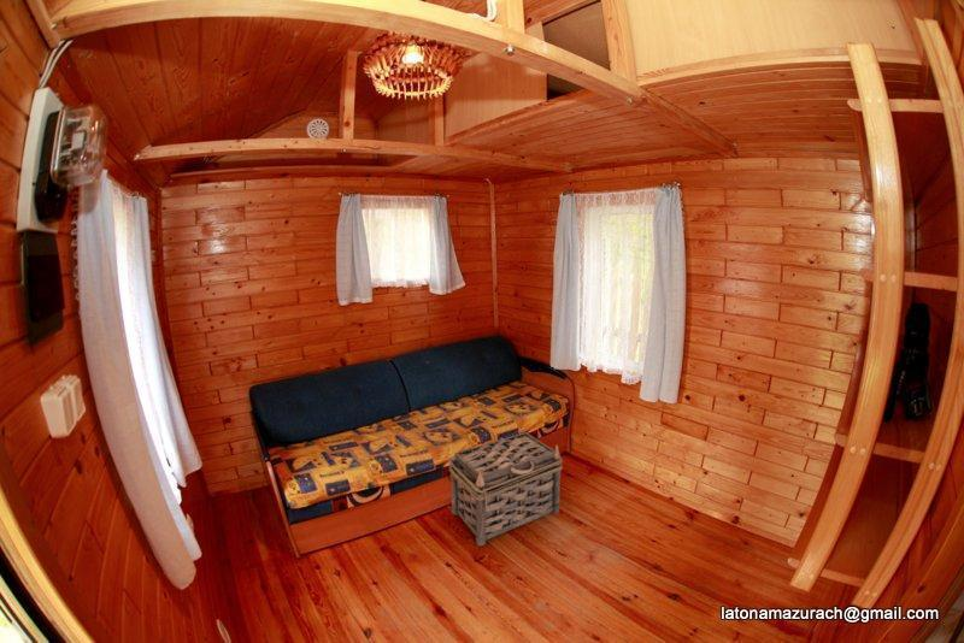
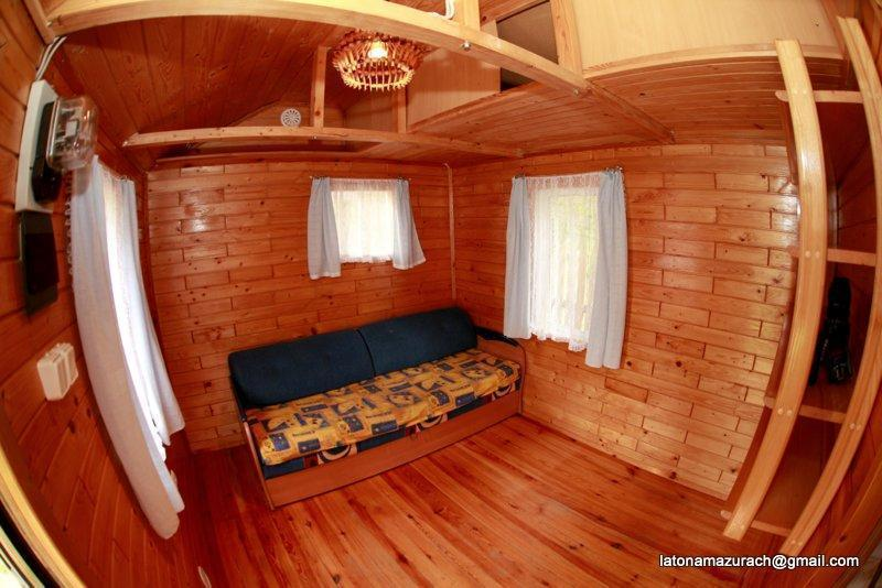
- basket [448,431,564,547]
